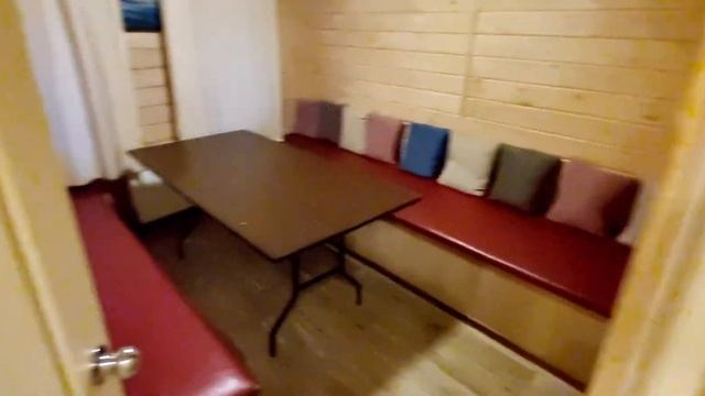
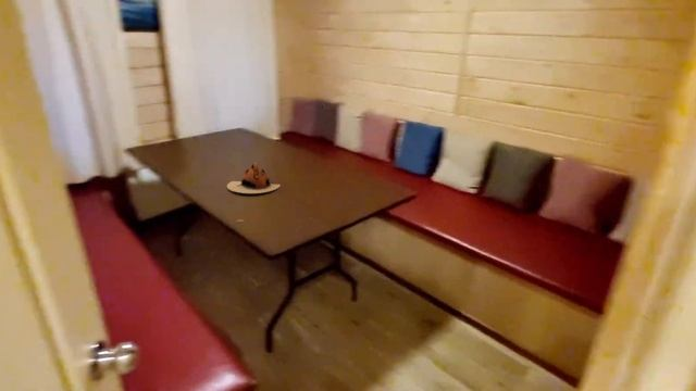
+ teapot [226,162,282,194]
